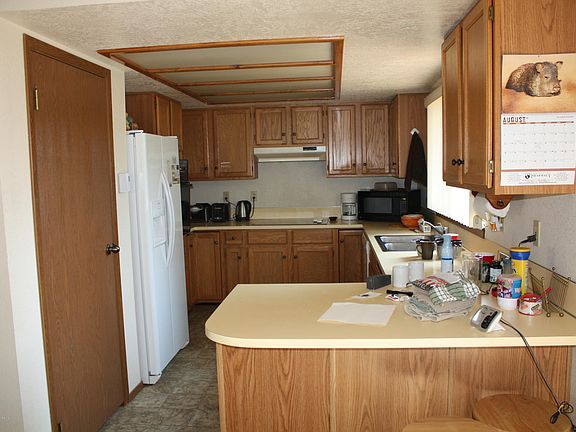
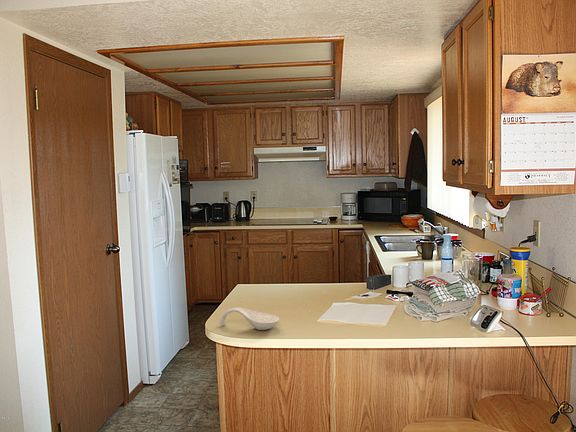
+ spoon rest [218,307,280,331]
